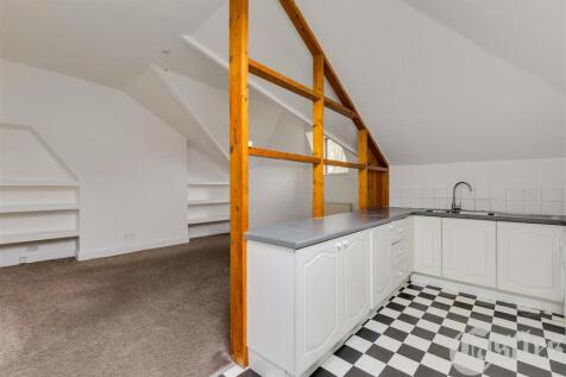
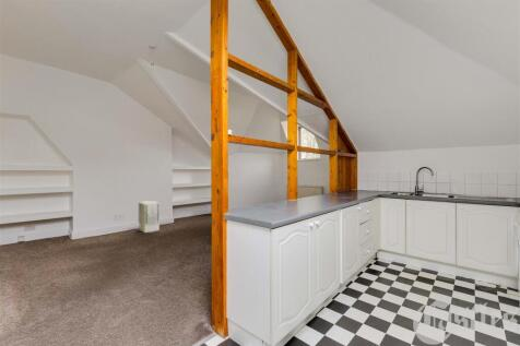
+ air purifier [138,200,161,234]
